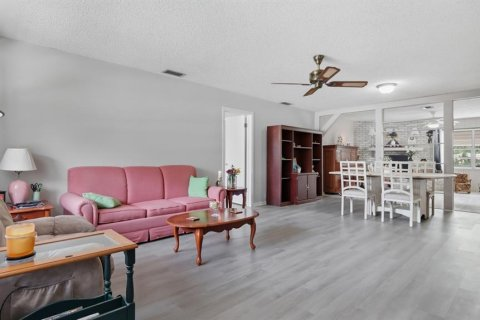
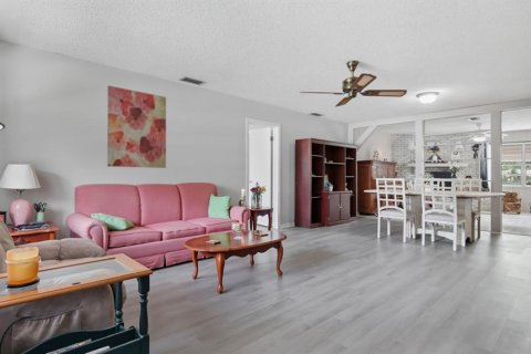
+ wall art [106,84,167,169]
